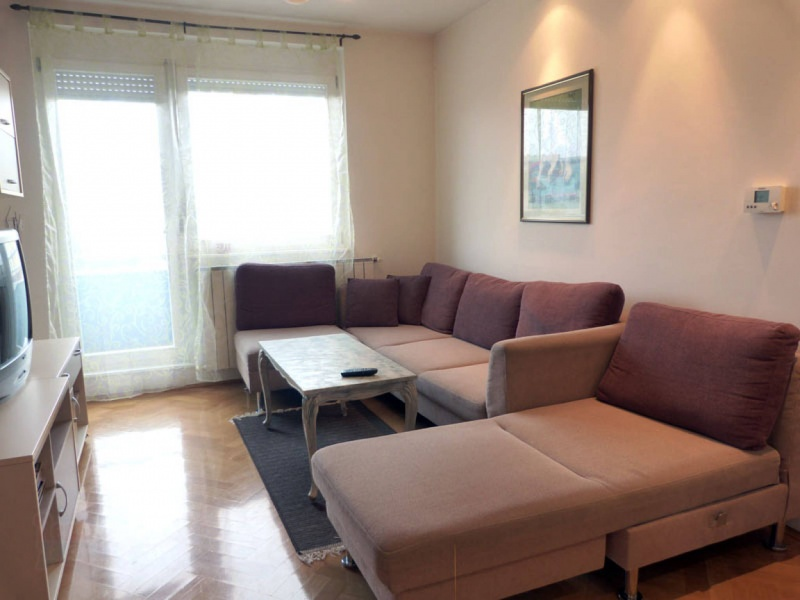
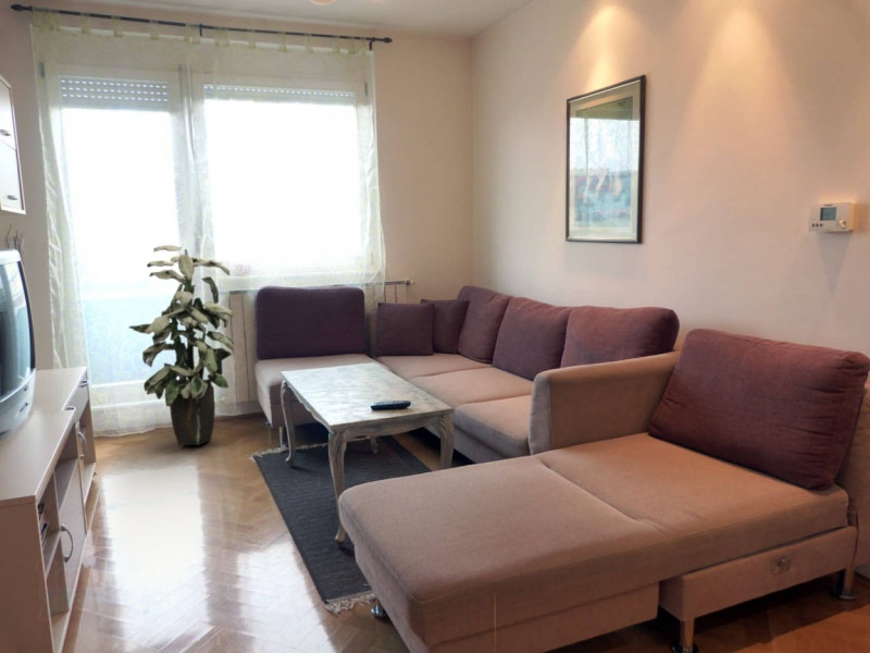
+ indoor plant [128,244,235,446]
